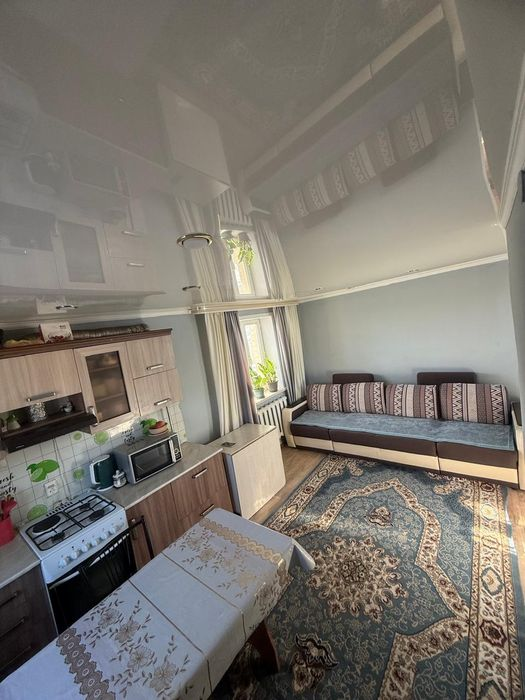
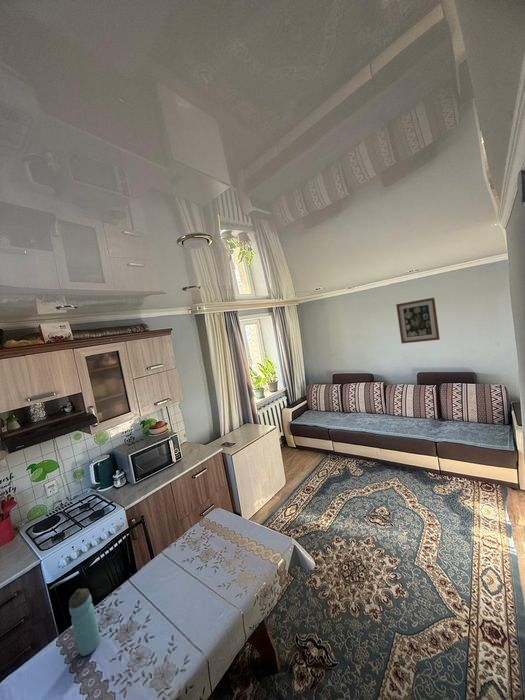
+ water bottle [68,587,101,657]
+ wall art [395,297,441,344]
